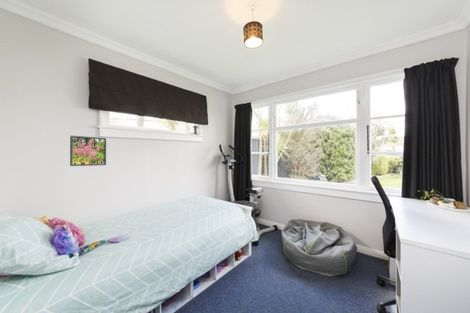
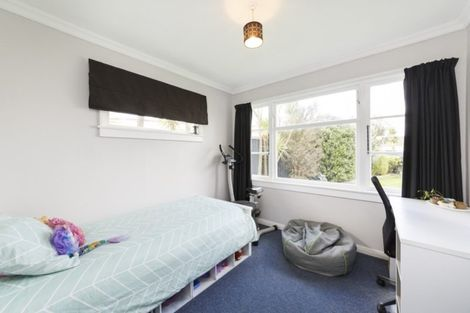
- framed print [69,135,107,167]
